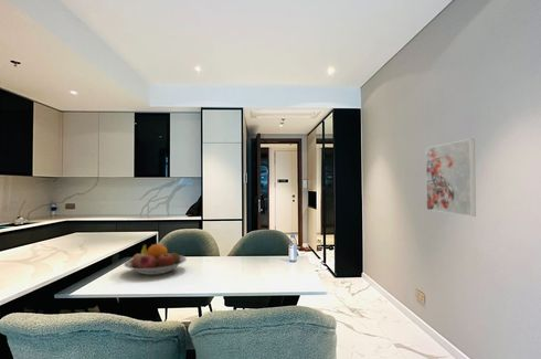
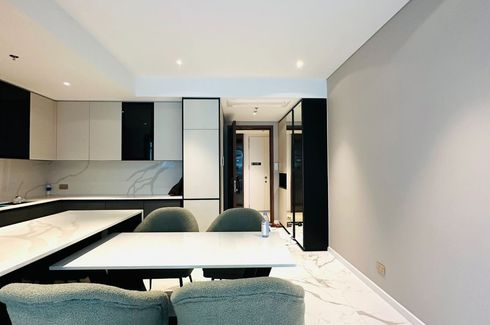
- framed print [425,138,477,218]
- fruit bowl [123,243,188,276]
